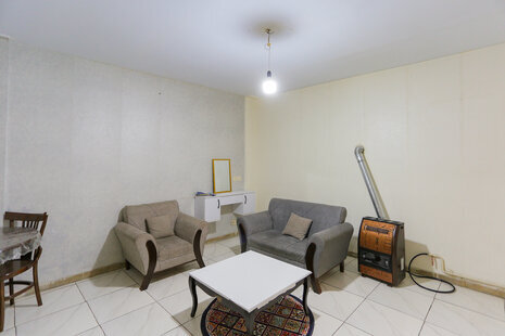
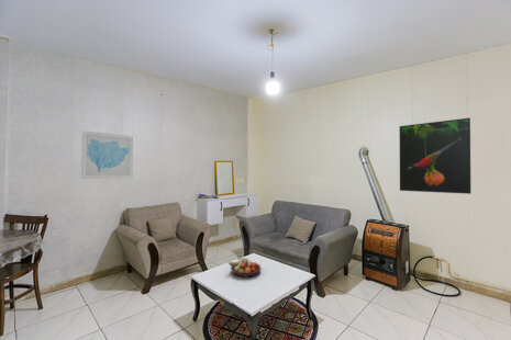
+ fruit bowl [227,257,262,279]
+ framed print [399,116,473,195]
+ wall art [80,129,134,180]
